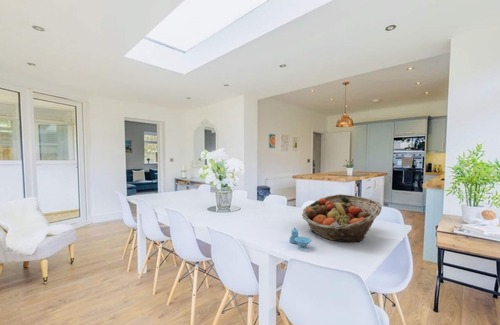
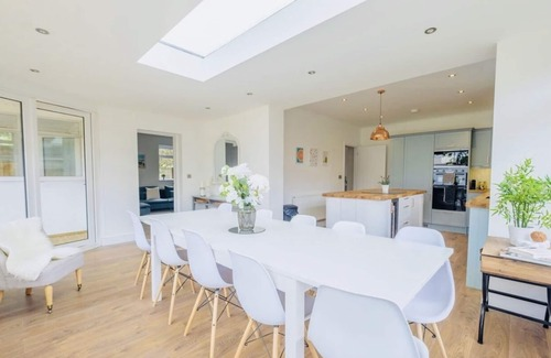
- fruit basket [301,193,383,243]
- salt and pepper shaker set [289,227,312,248]
